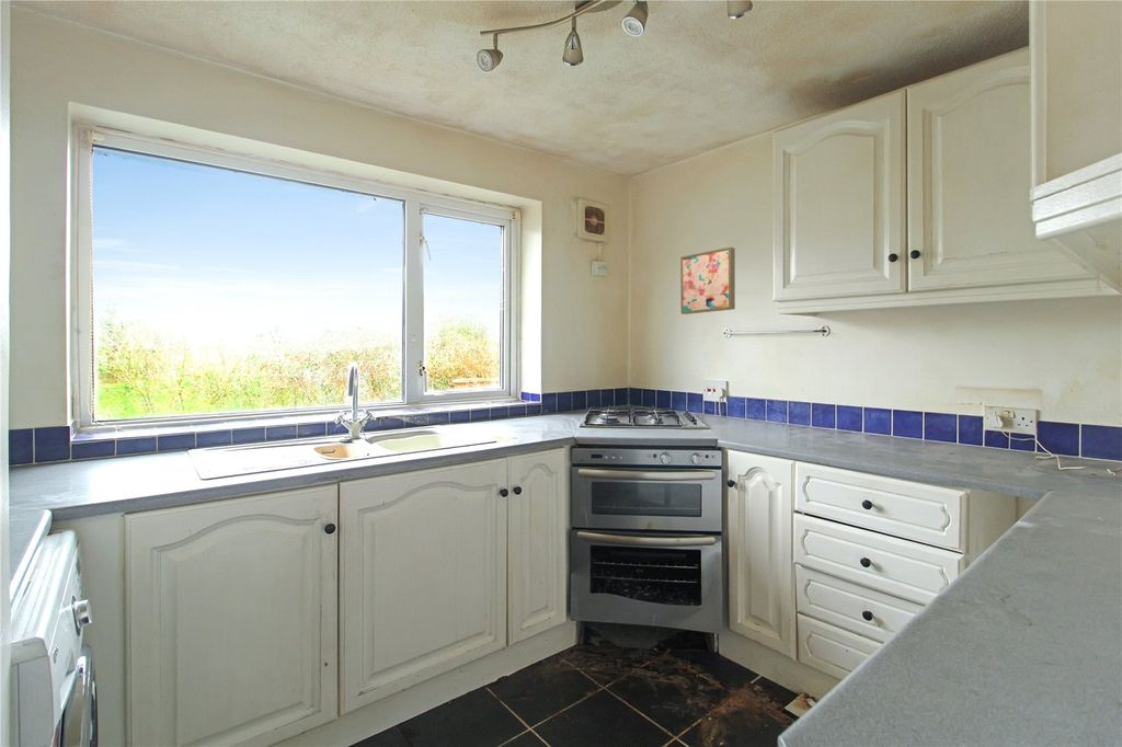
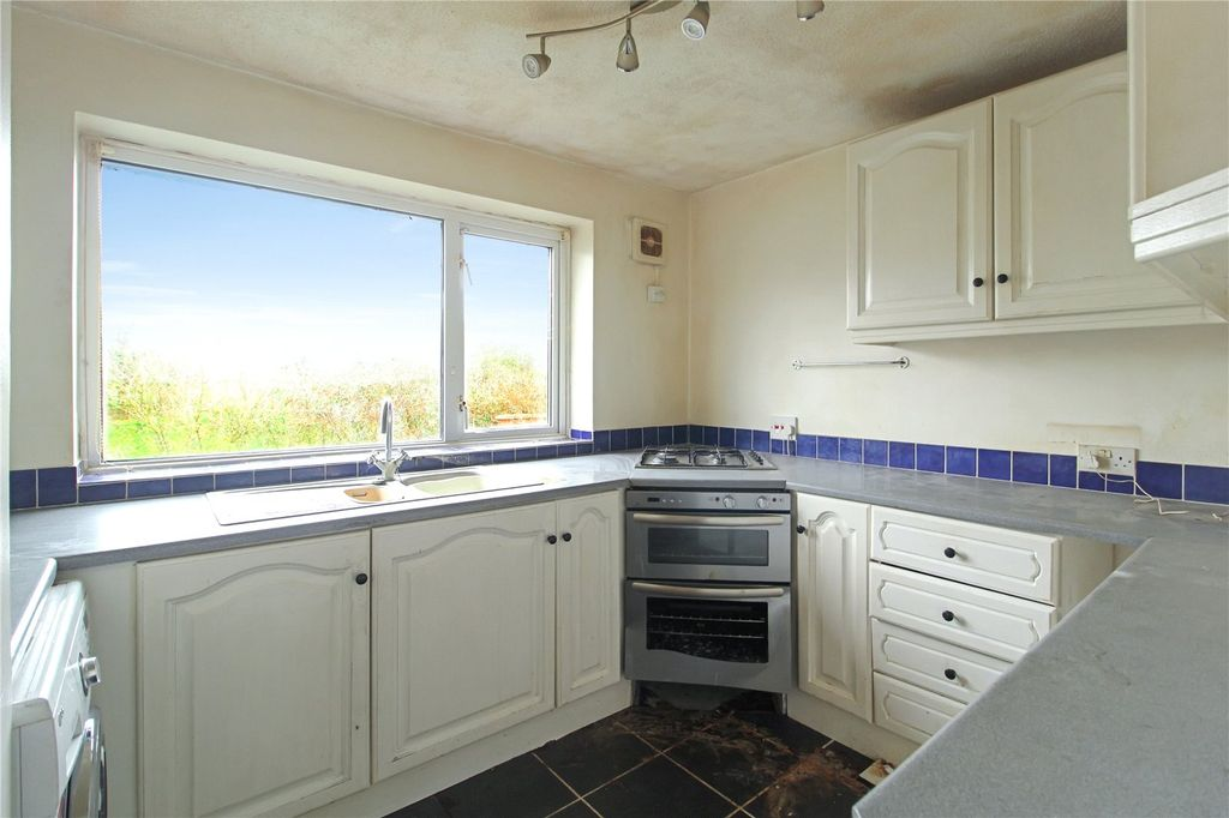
- wall art [679,246,736,315]
